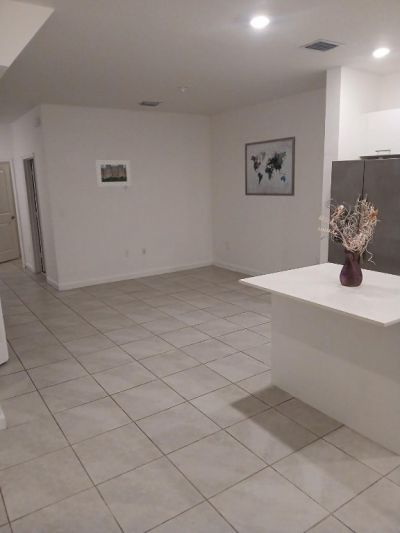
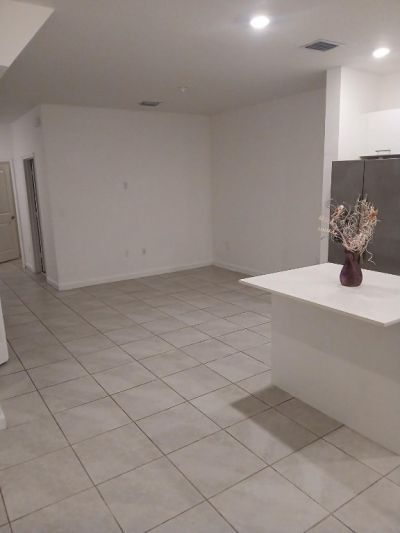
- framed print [94,159,132,188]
- wall art [244,136,296,197]
